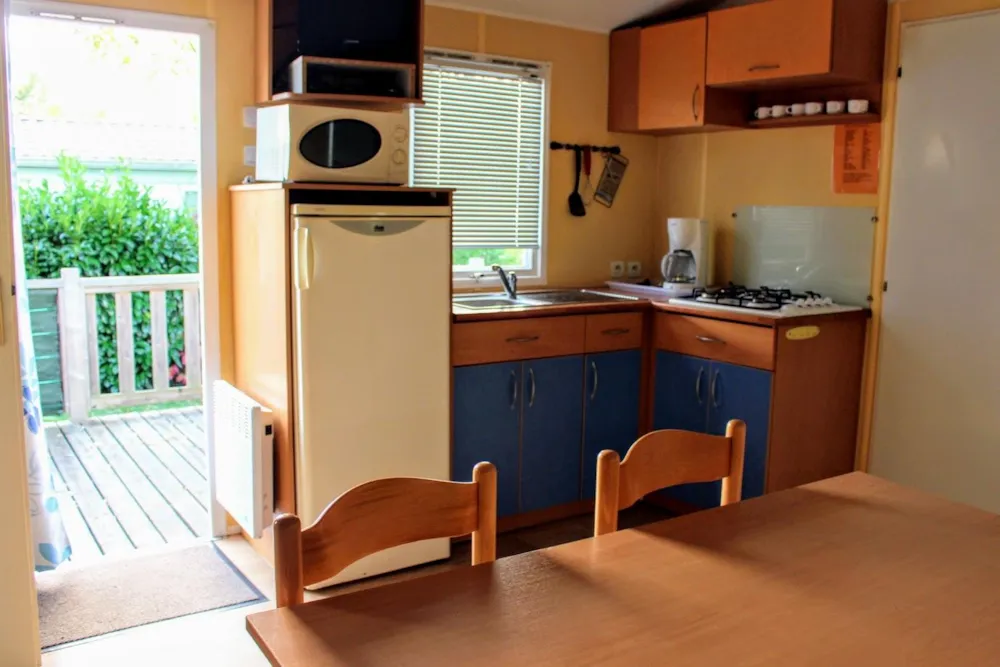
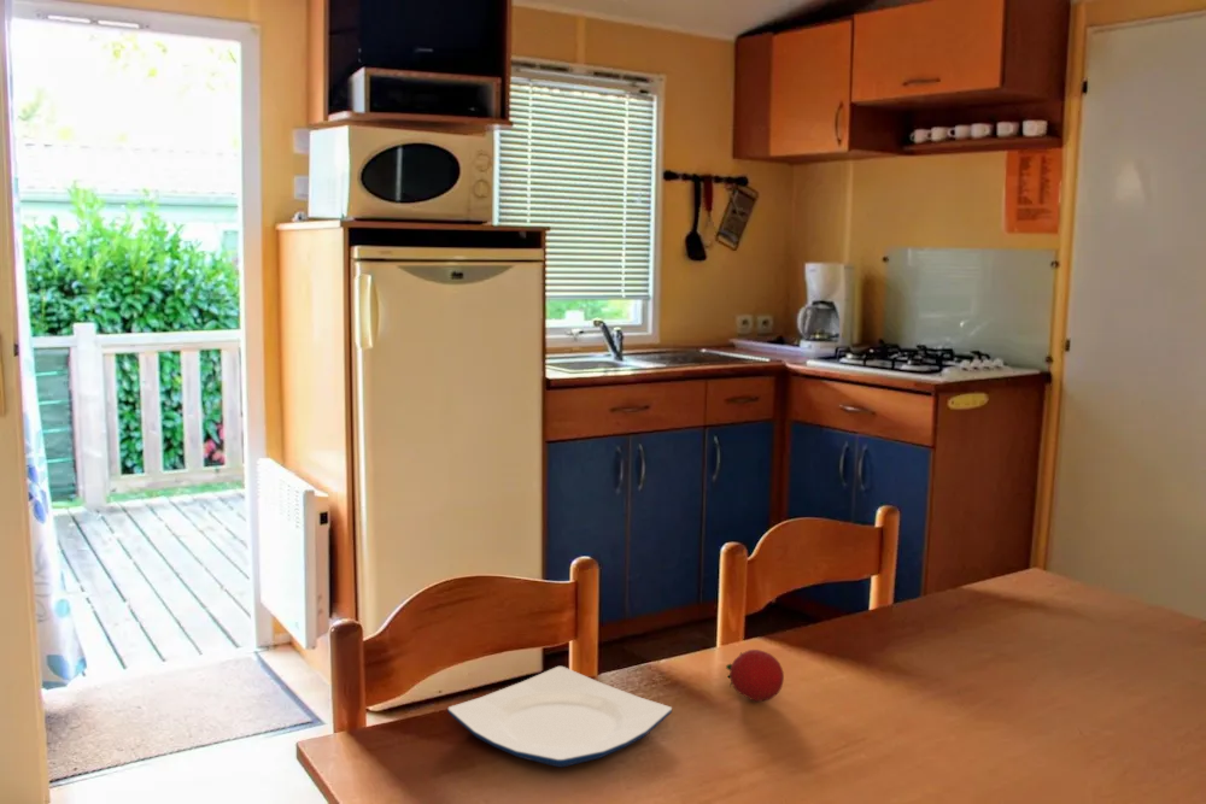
+ fruit [725,649,785,703]
+ plate [447,665,673,768]
